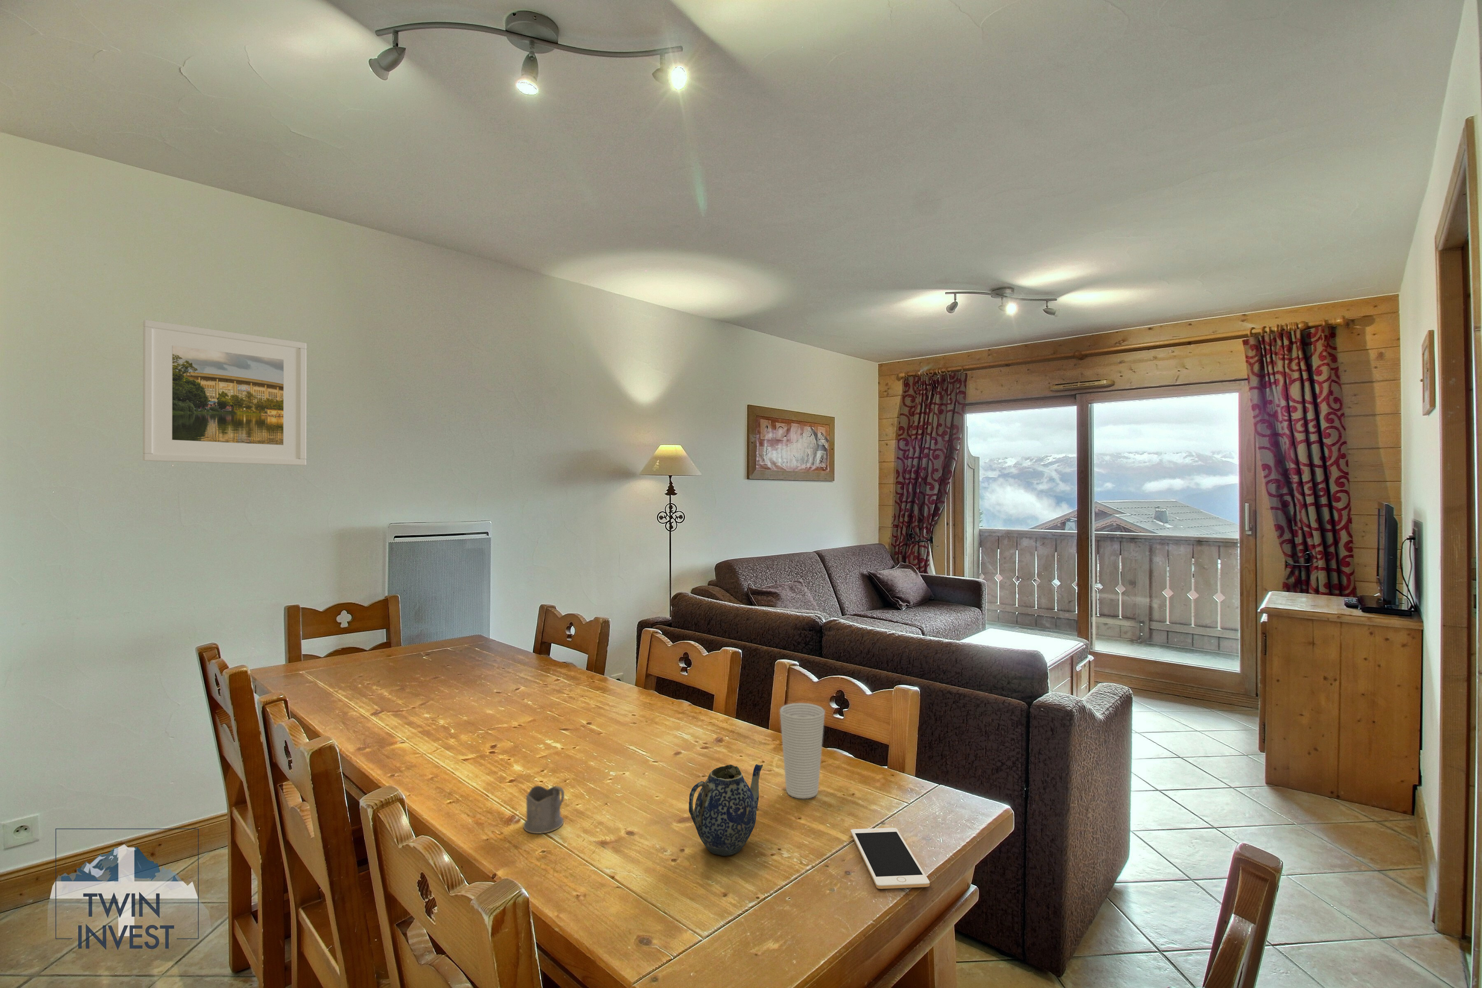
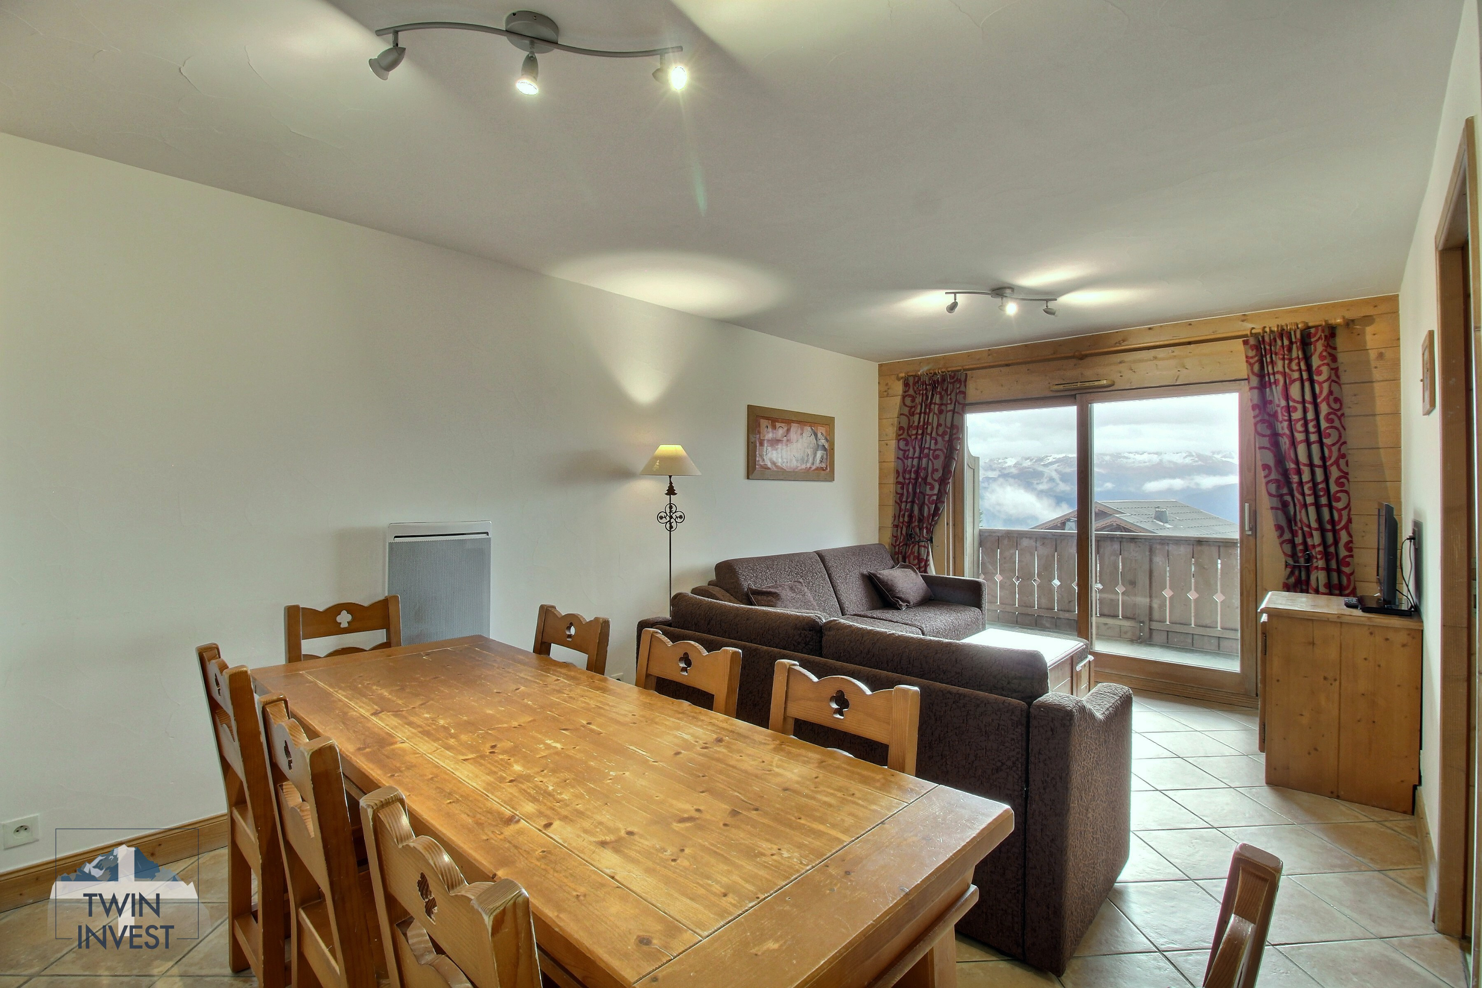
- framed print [142,320,307,466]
- tea glass holder [523,785,565,834]
- cup [780,702,826,799]
- cell phone [850,827,930,889]
- teapot [688,764,763,857]
